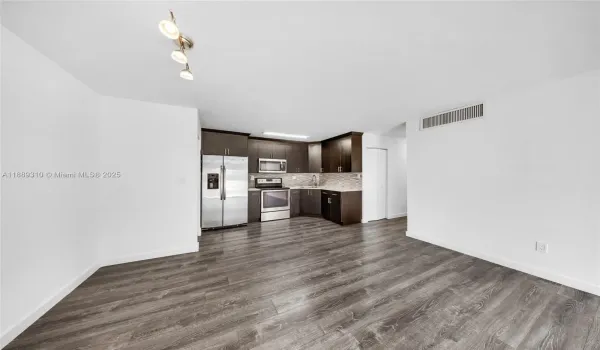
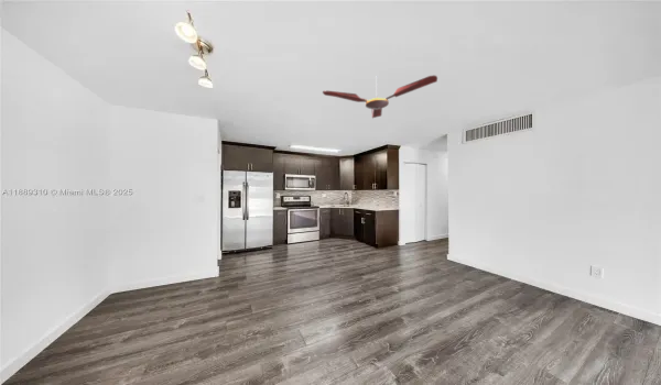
+ ceiling fan [322,75,438,120]
